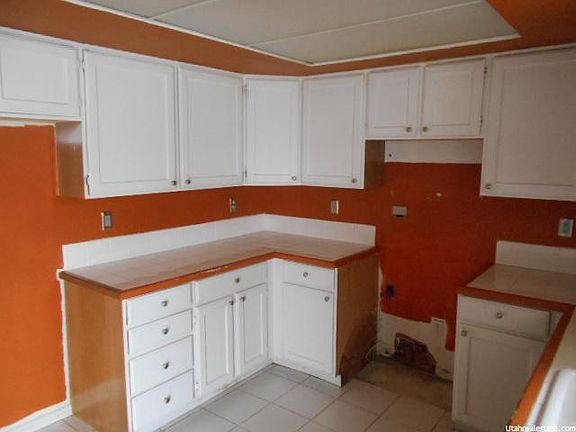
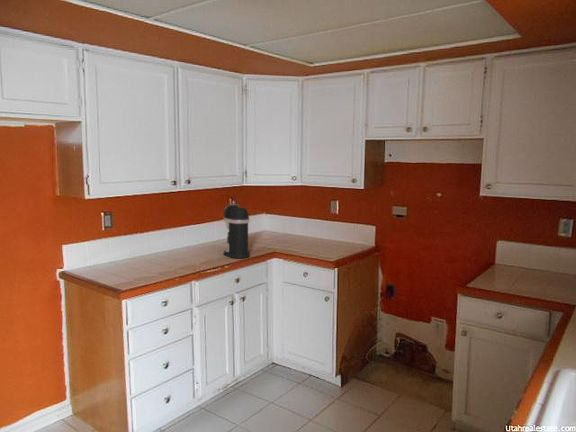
+ coffee maker [222,203,251,259]
